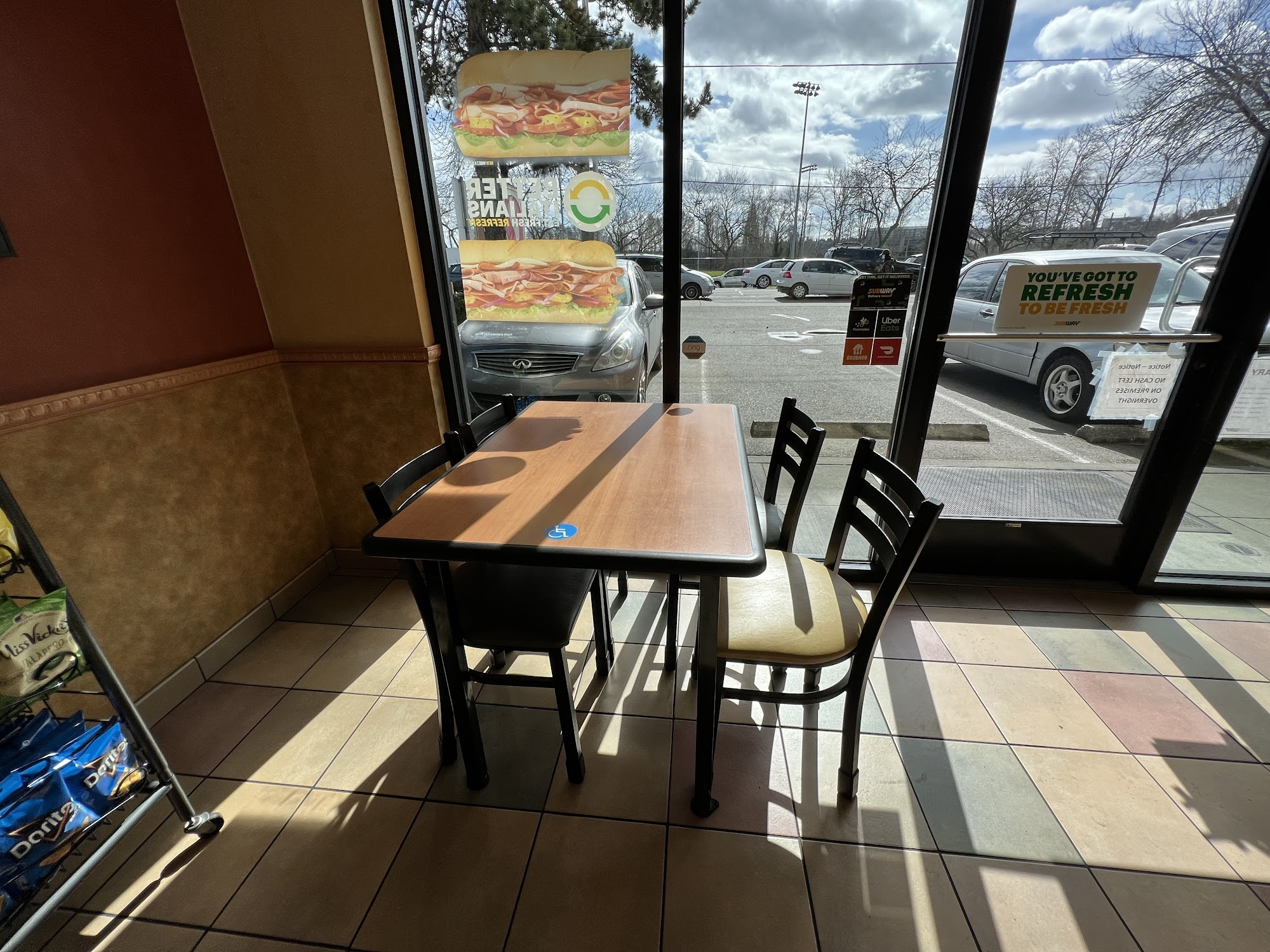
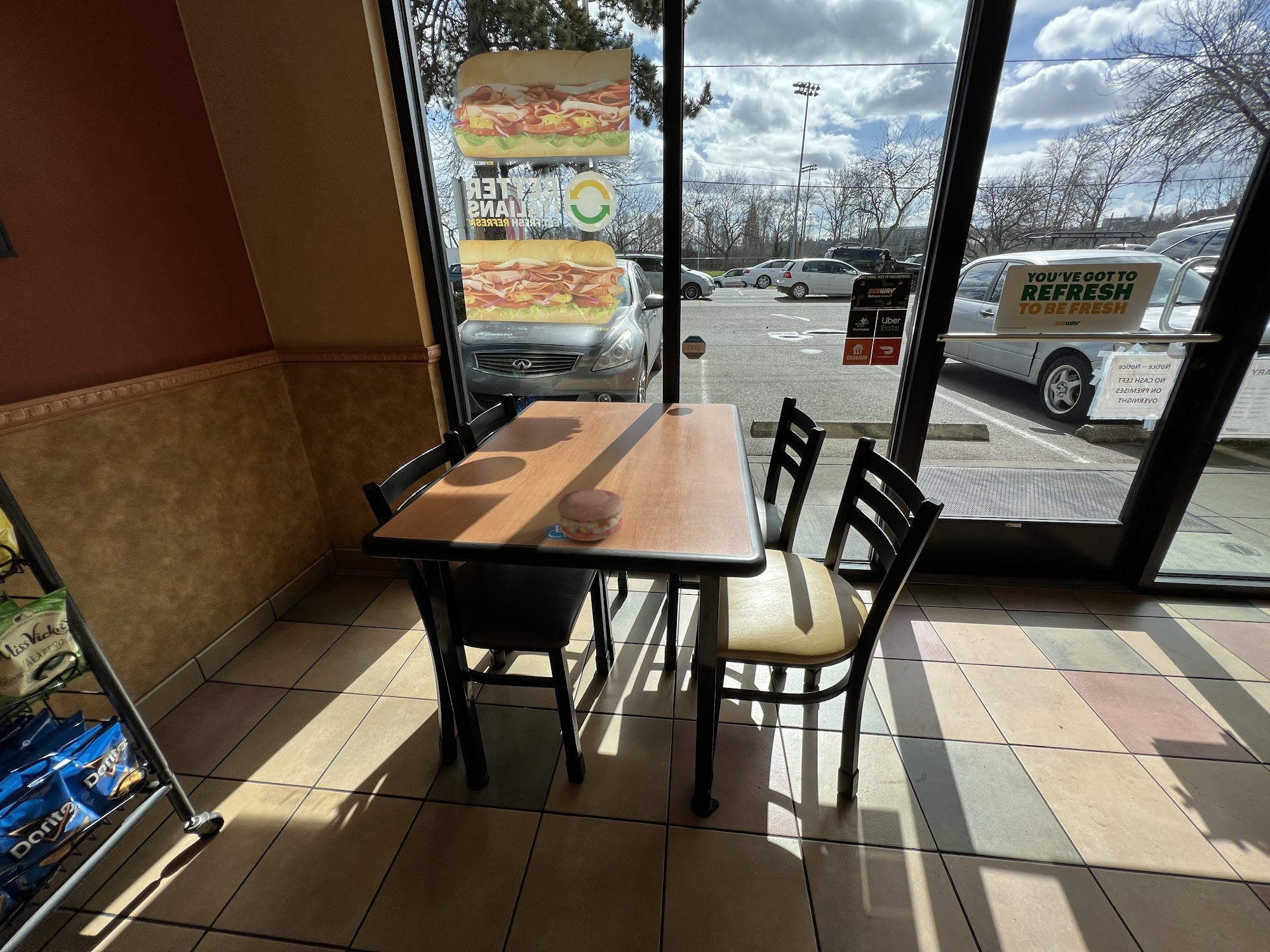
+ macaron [556,488,624,541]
